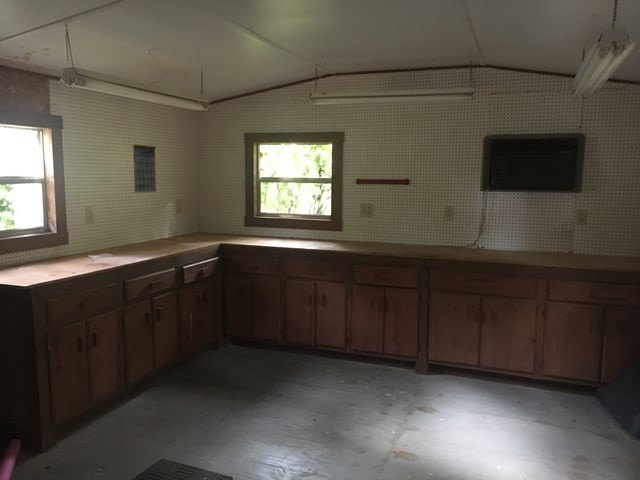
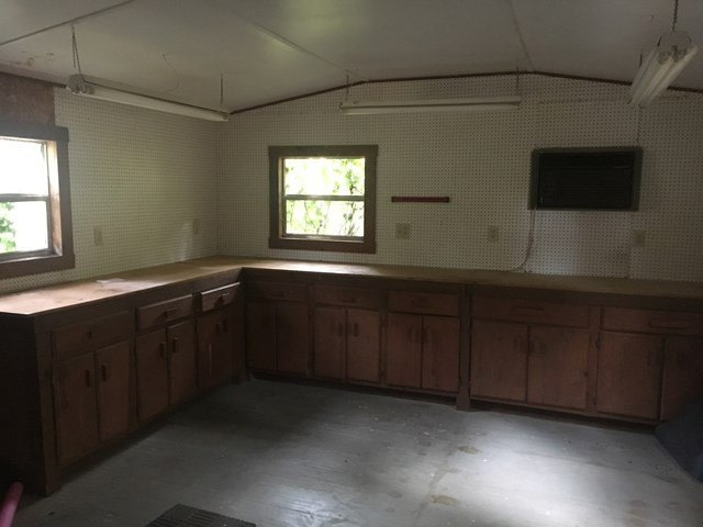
- calendar [131,138,157,194]
